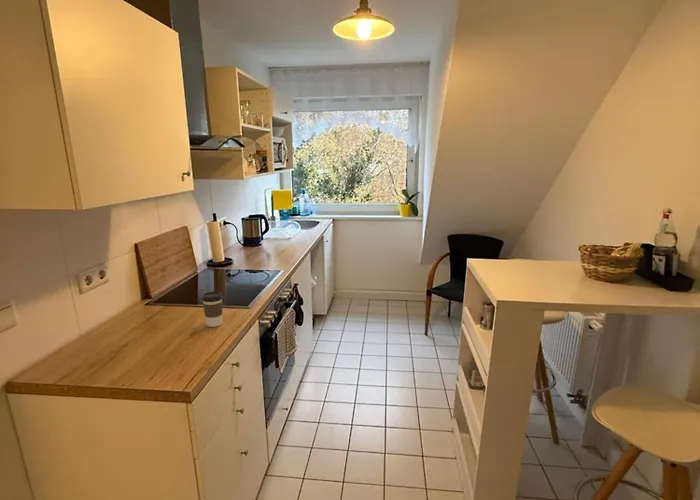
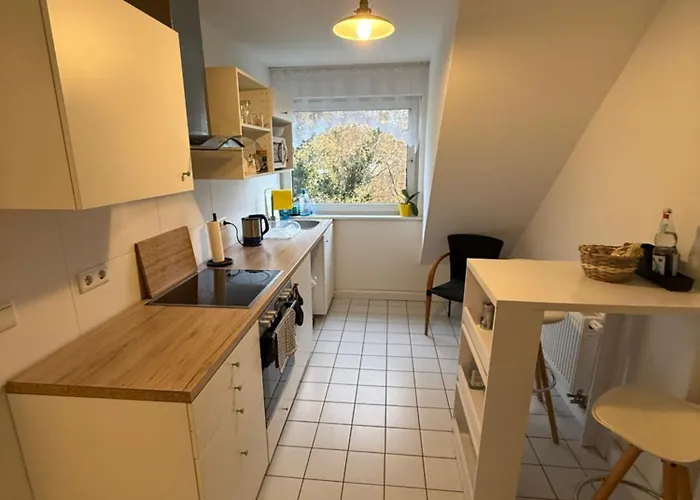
- coffee cup [201,291,224,328]
